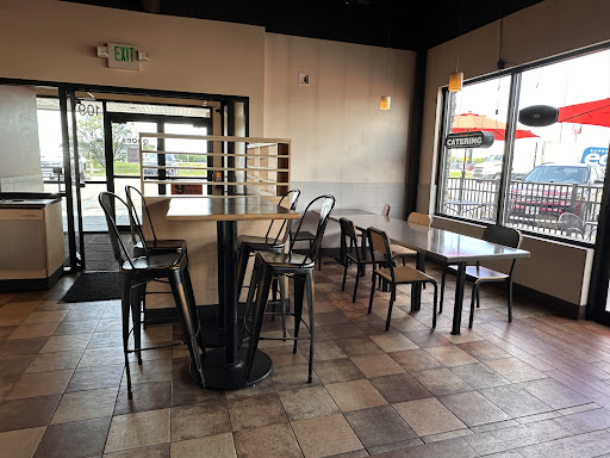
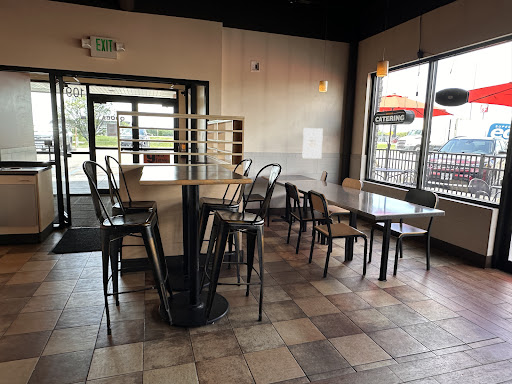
+ wall art [302,127,324,159]
